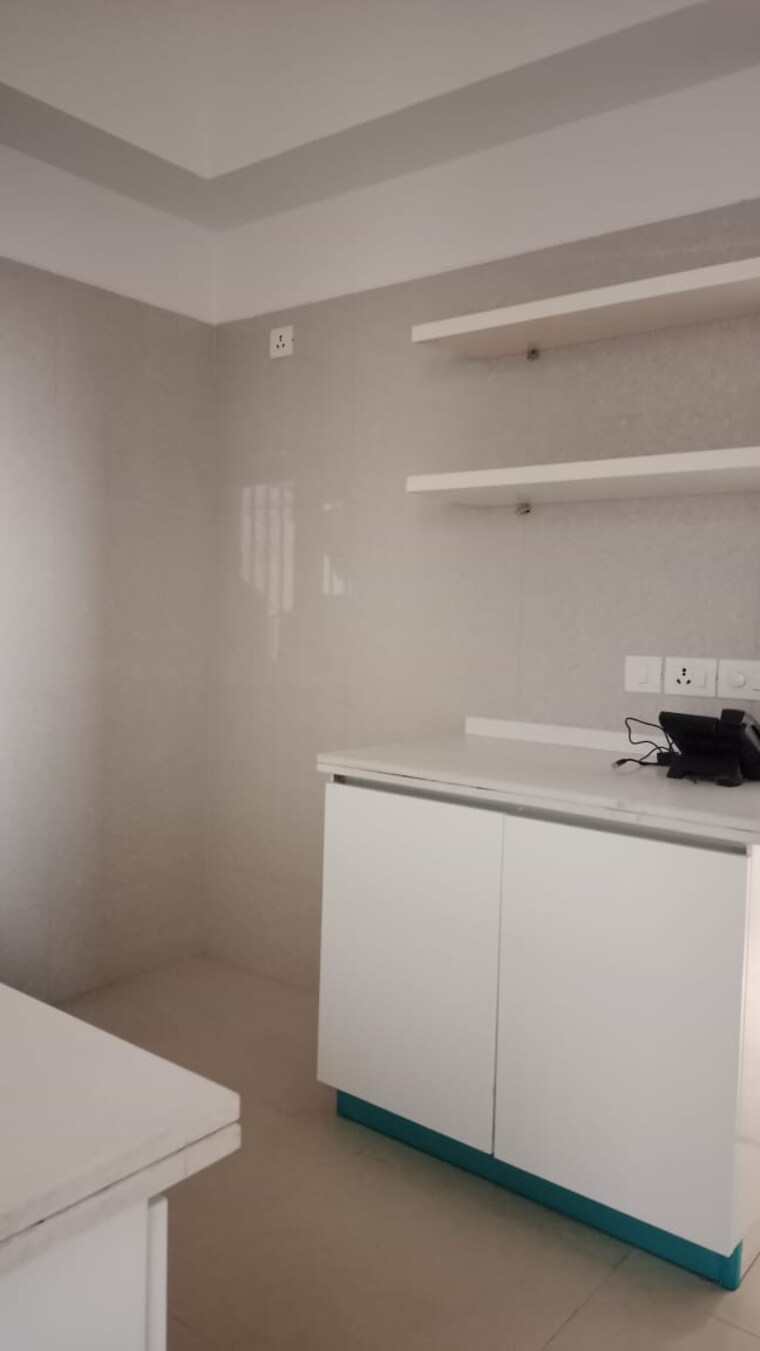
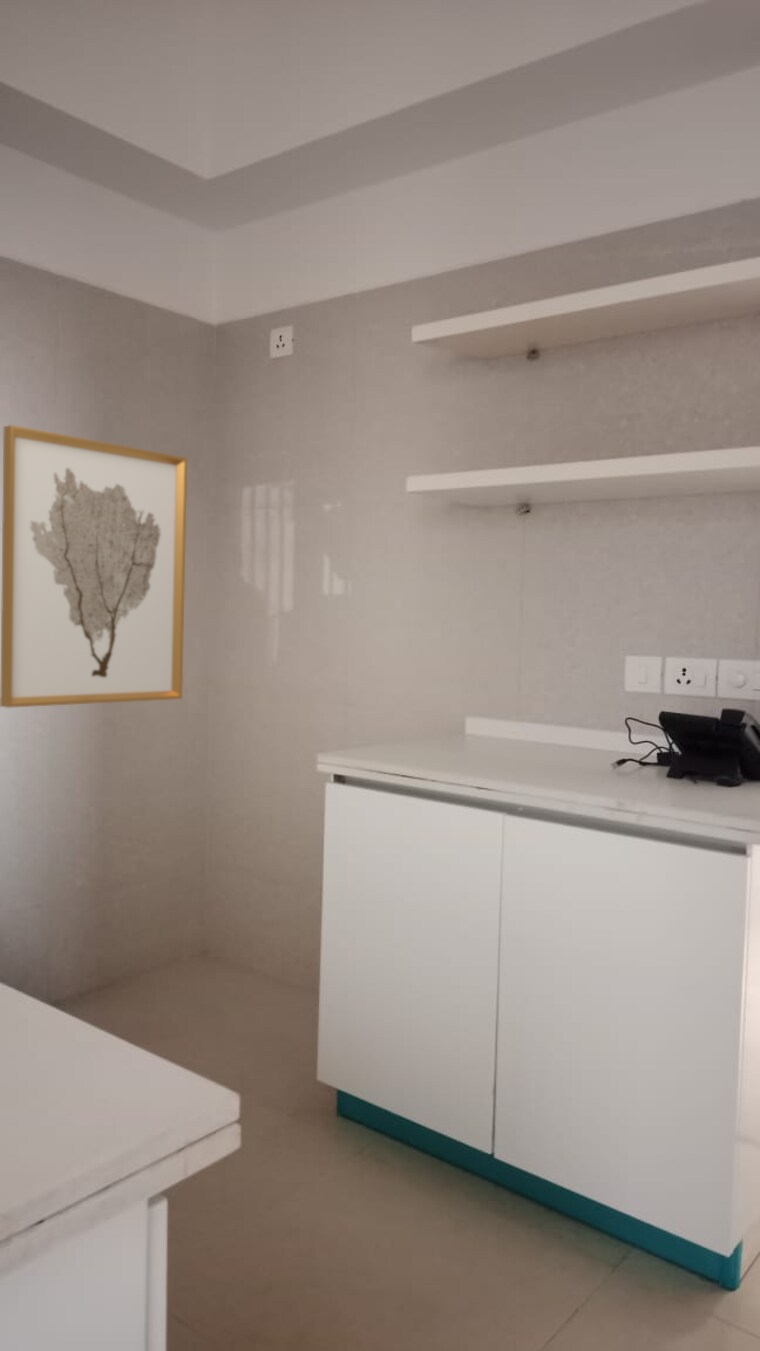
+ wall art [0,424,188,709]
